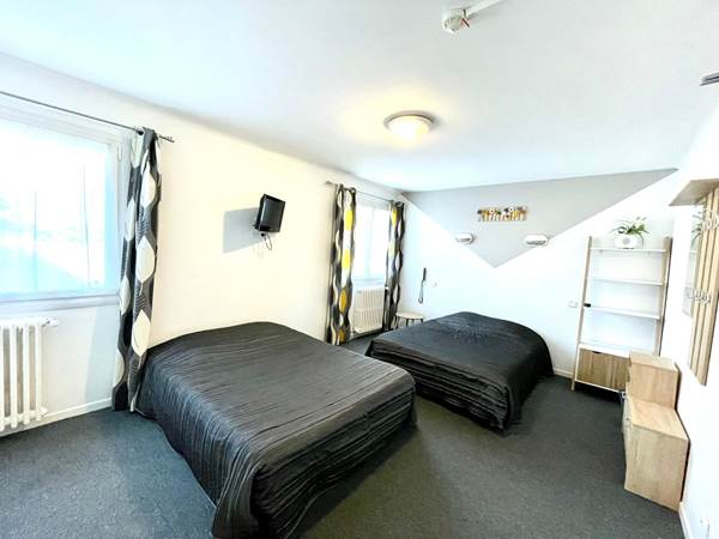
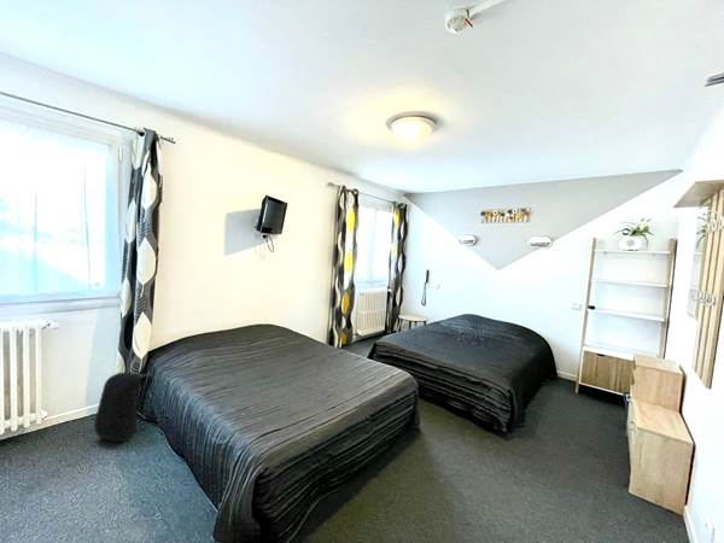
+ backpack [93,370,154,443]
